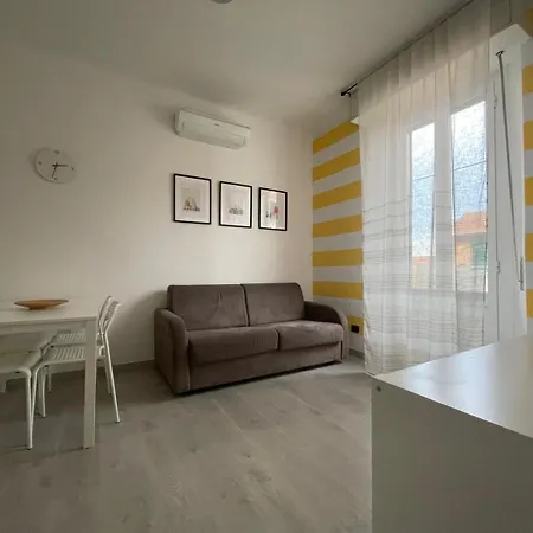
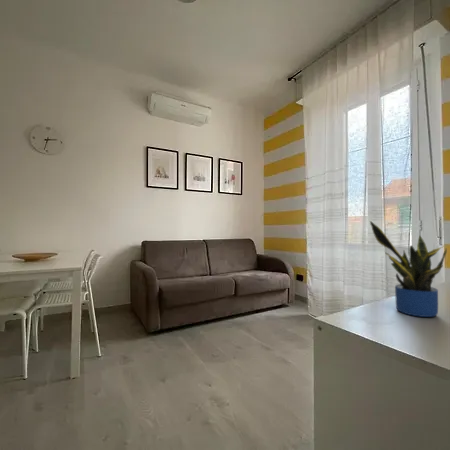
+ potted plant [369,220,448,318]
